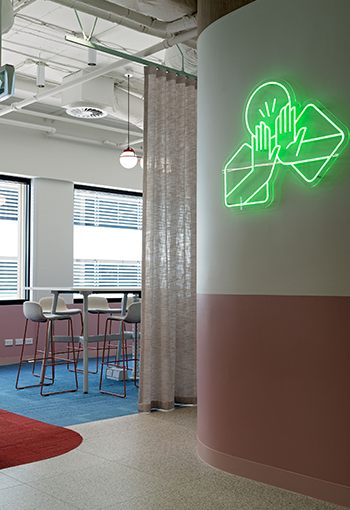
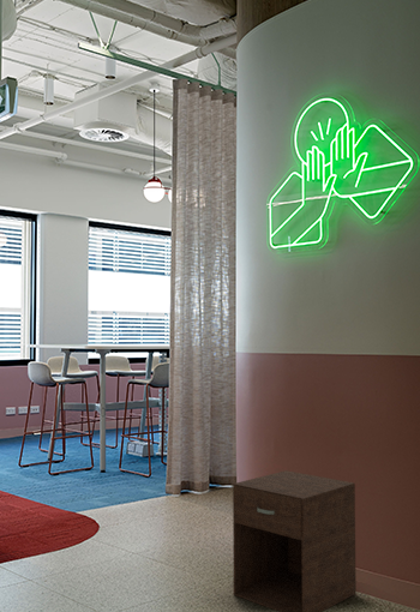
+ nightstand [232,469,358,612]
